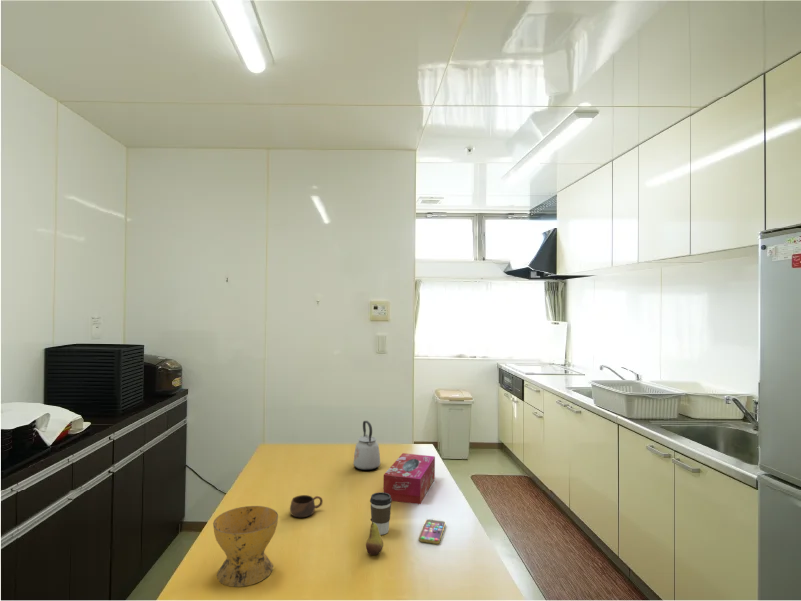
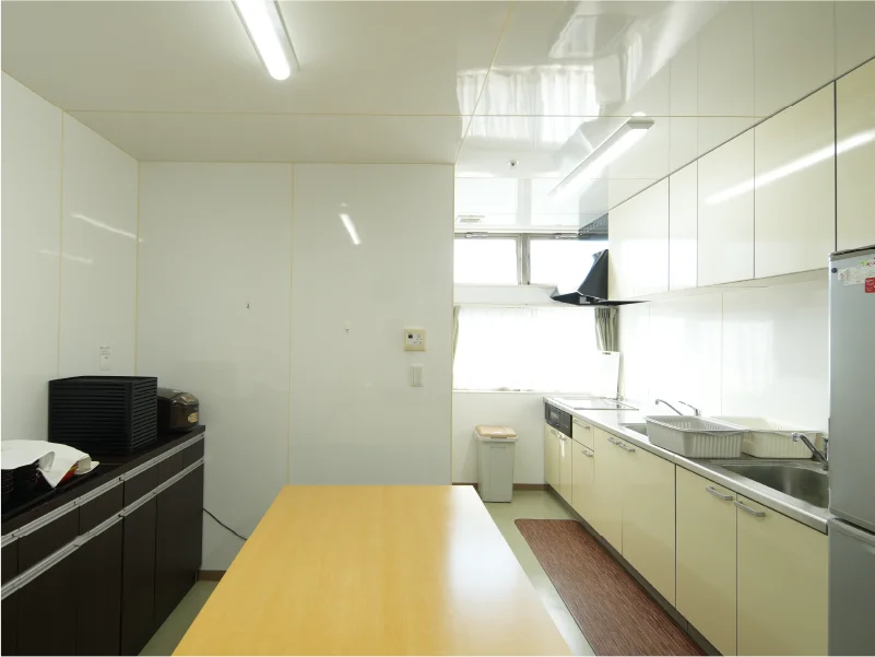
- kettle [352,420,381,471]
- coffee cup [369,491,392,536]
- smartphone [418,518,446,545]
- cup [289,494,324,519]
- tissue box [382,452,436,505]
- fruit [365,518,384,556]
- bowl [212,505,279,588]
